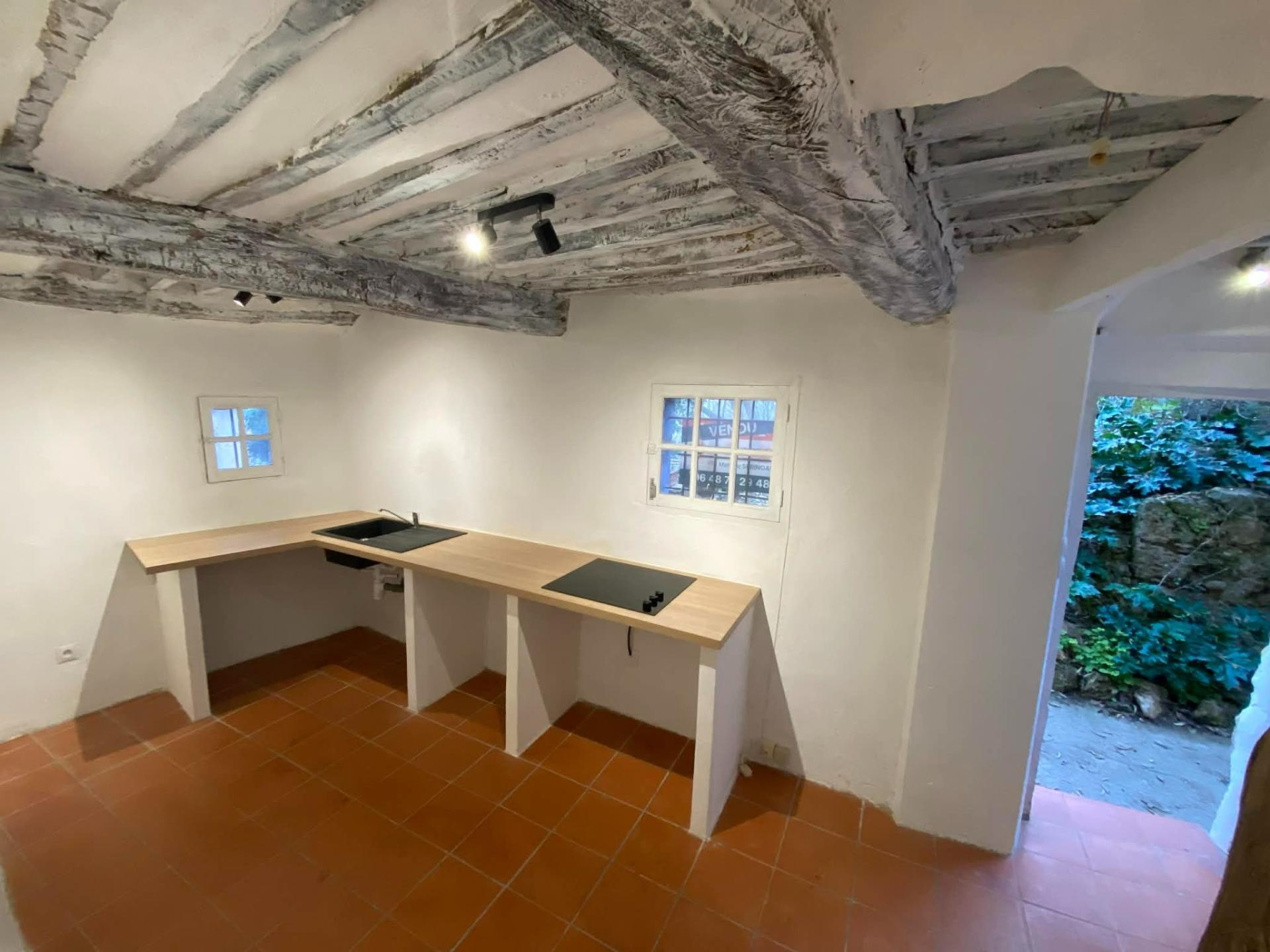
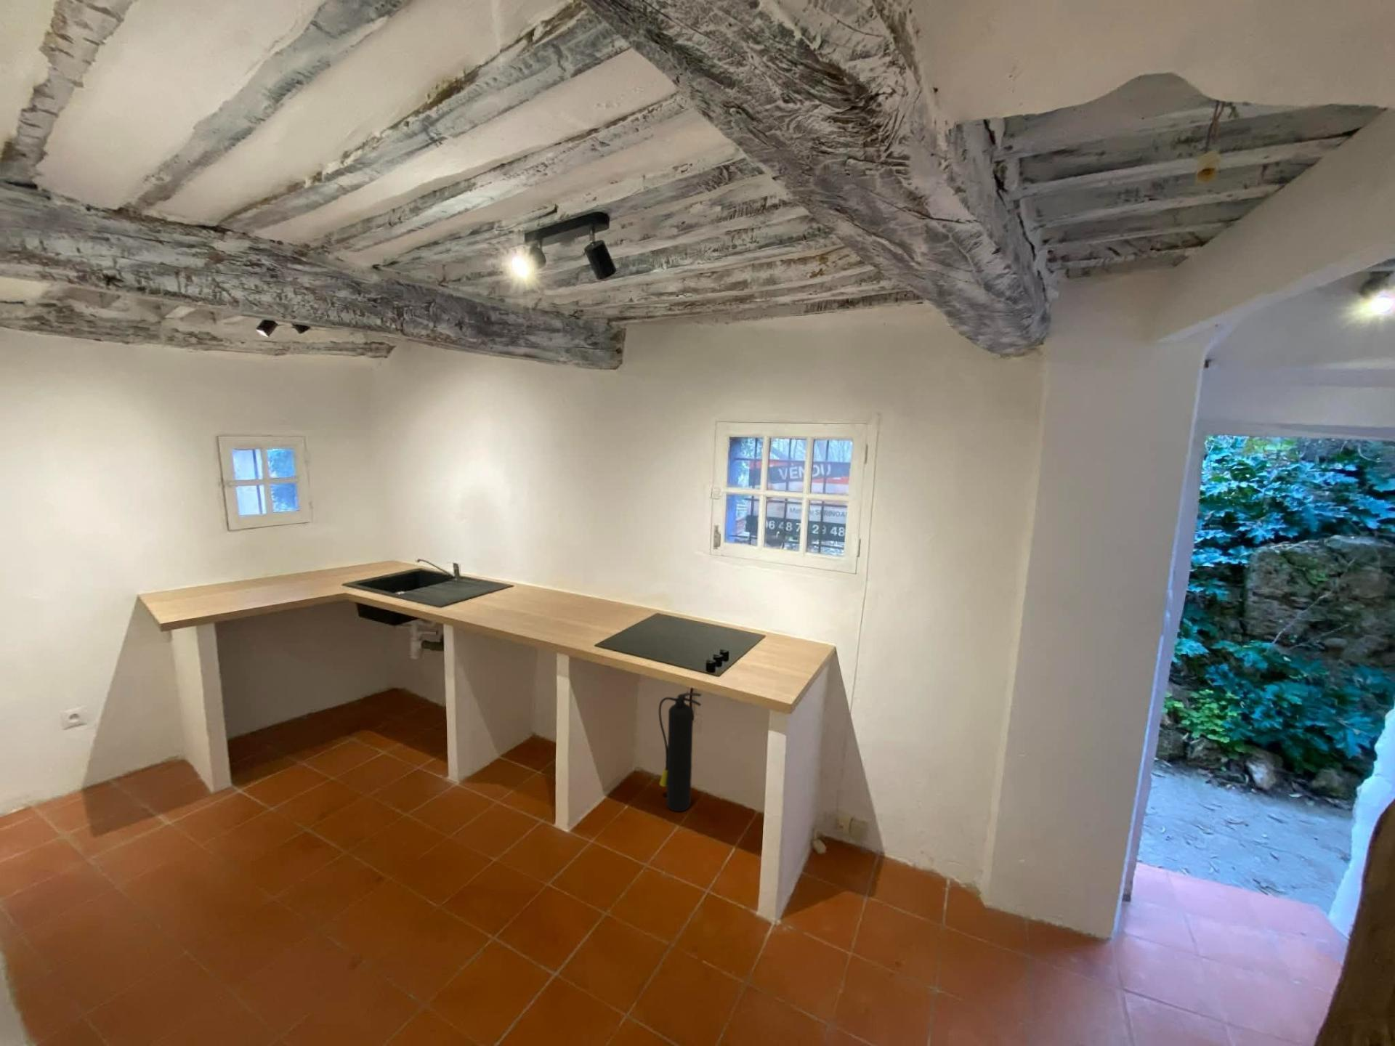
+ fire extinguisher [658,691,702,812]
